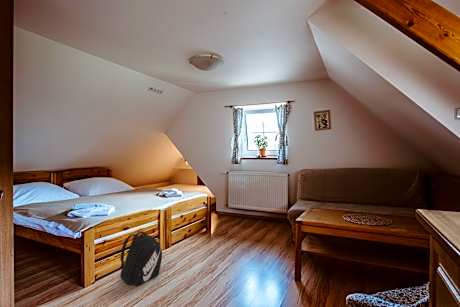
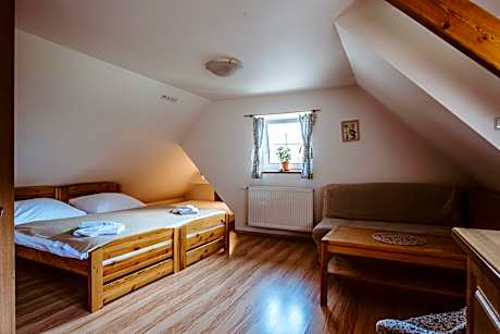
- backpack [119,230,163,287]
